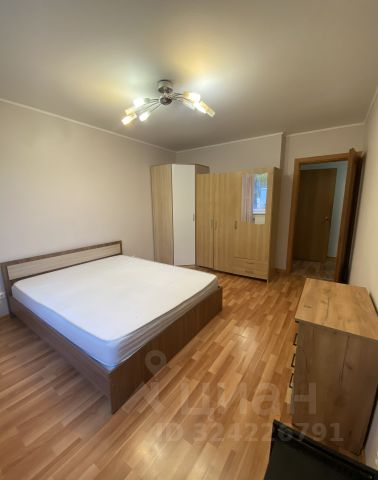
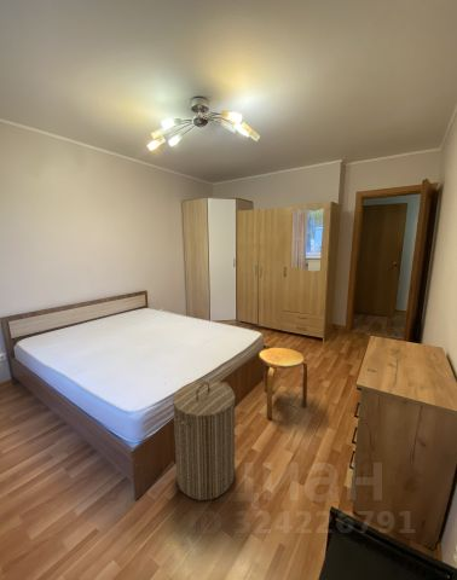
+ stool [258,347,308,419]
+ laundry hamper [170,379,236,501]
